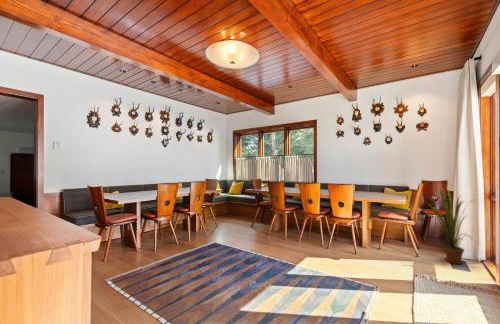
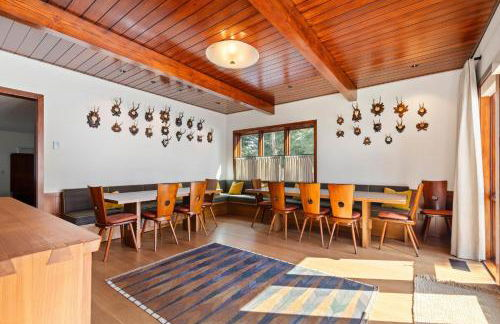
- house plant [427,185,475,265]
